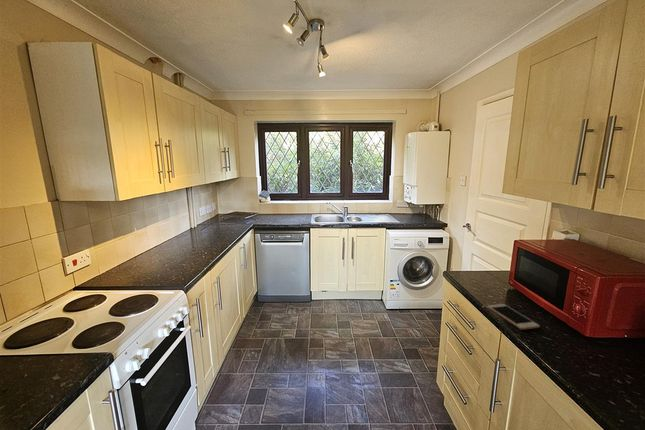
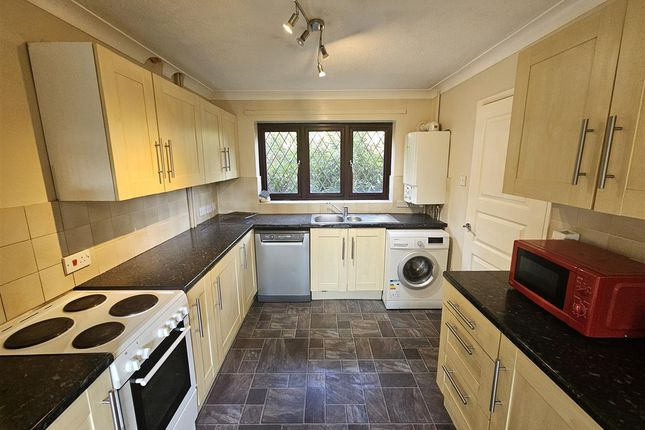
- cell phone [486,303,541,331]
